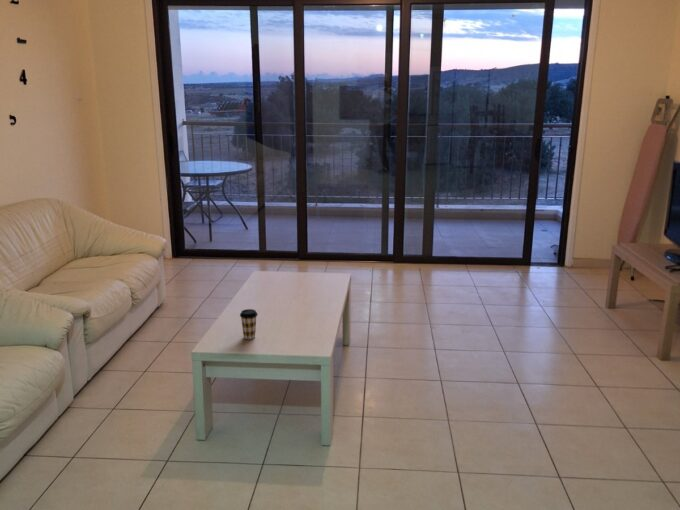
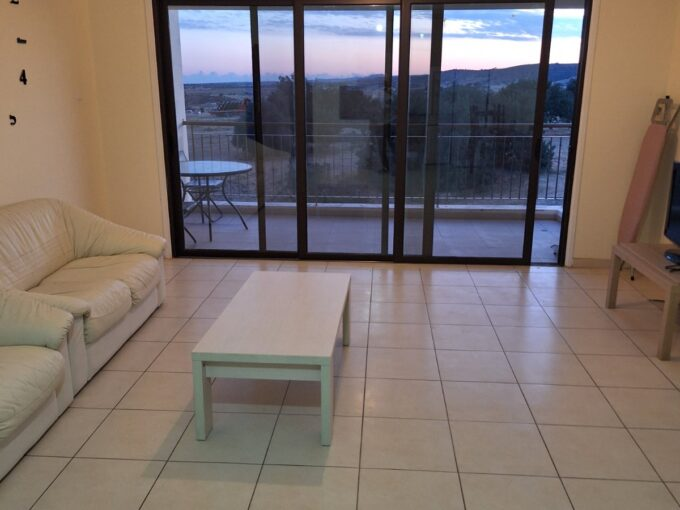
- coffee cup [239,308,259,340]
